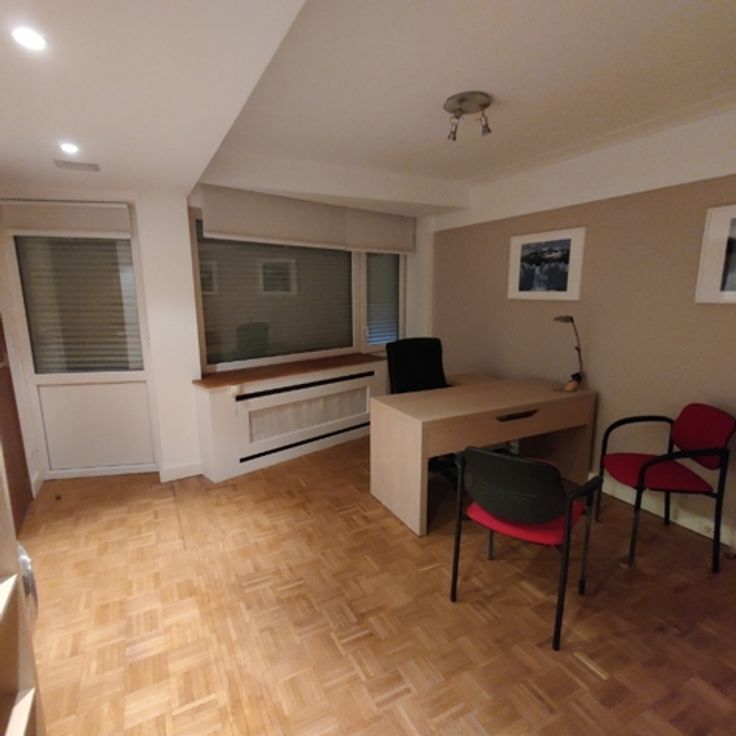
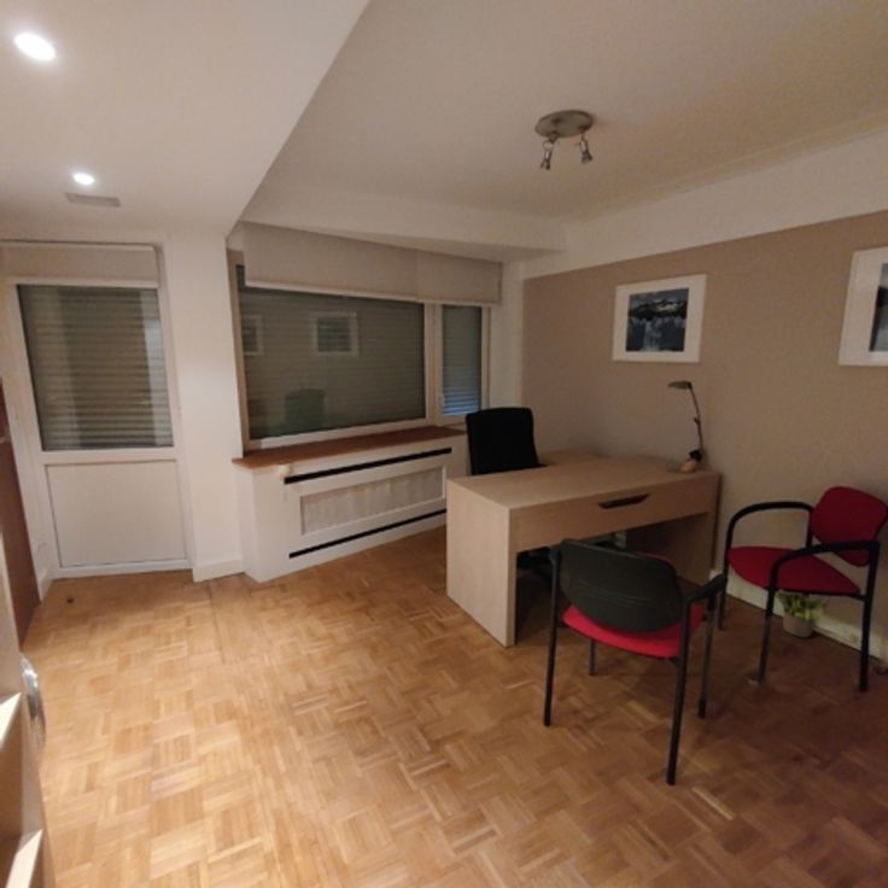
+ potted plant [775,591,829,638]
